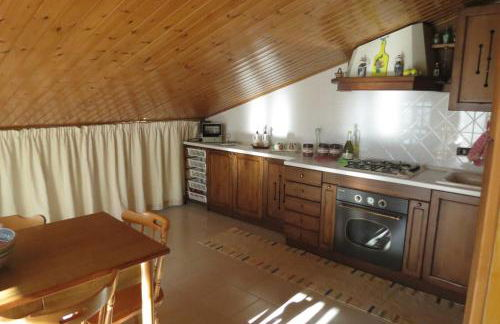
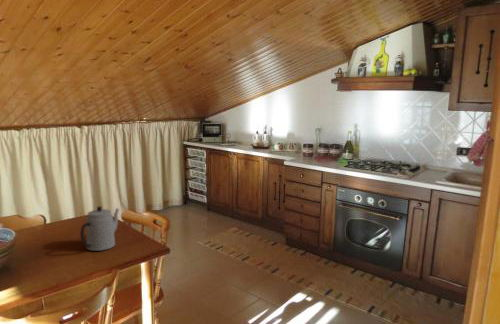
+ teapot [80,205,120,252]
